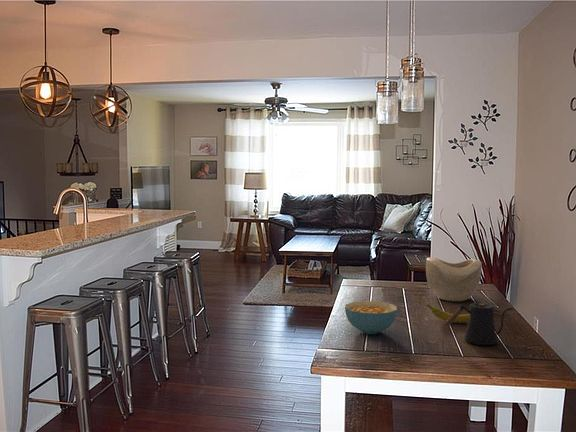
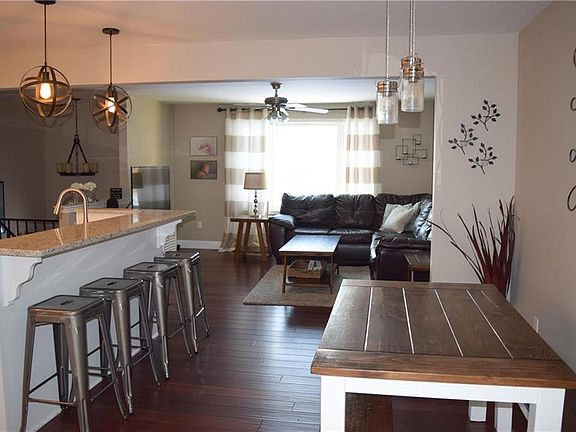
- banana [426,303,470,324]
- decorative bowl [425,256,483,302]
- cereal bowl [344,300,398,335]
- kettle [444,302,514,346]
